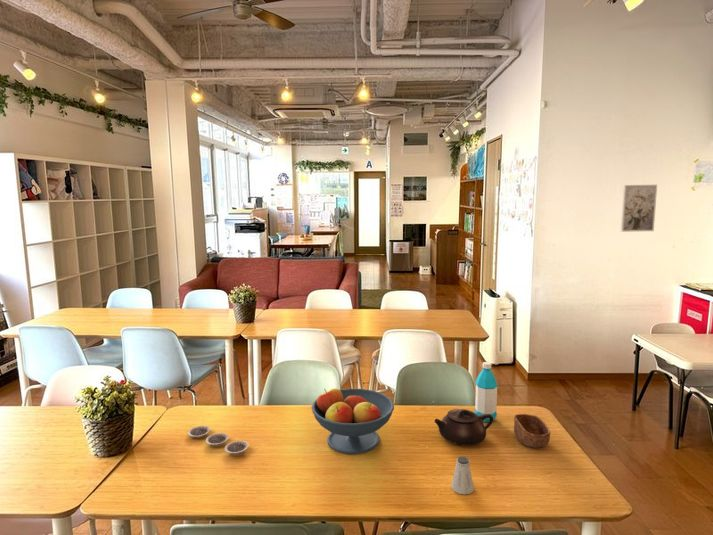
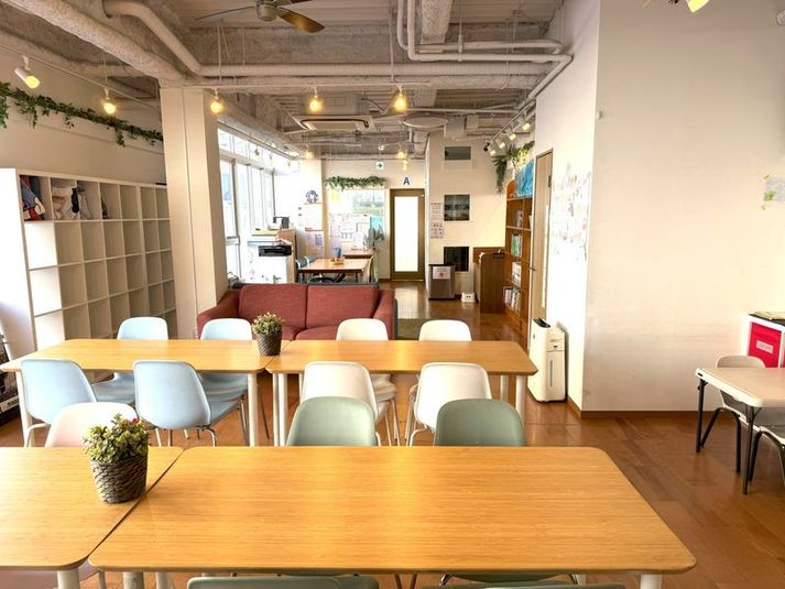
- water bottle [474,361,499,423]
- plate [187,425,249,456]
- saltshaker [450,455,475,495]
- wall art [620,184,658,233]
- teapot [433,408,494,446]
- bowl [513,413,551,449]
- fruit bowl [311,387,395,455]
